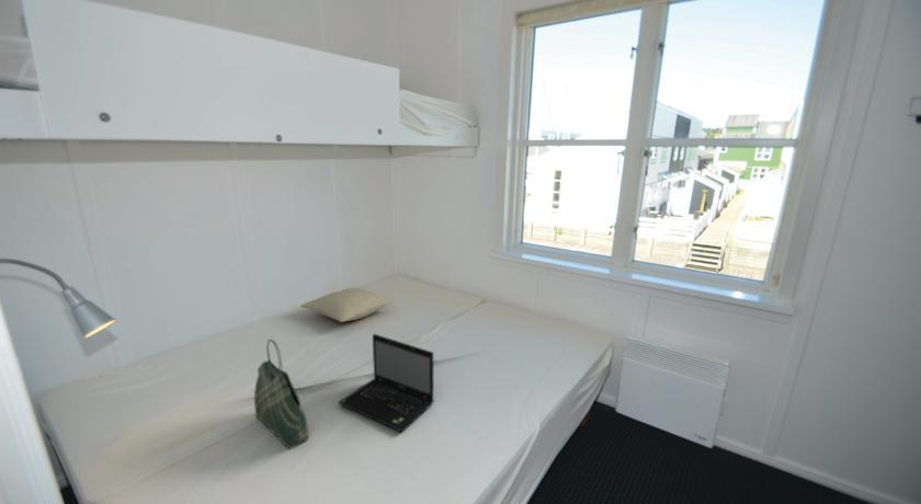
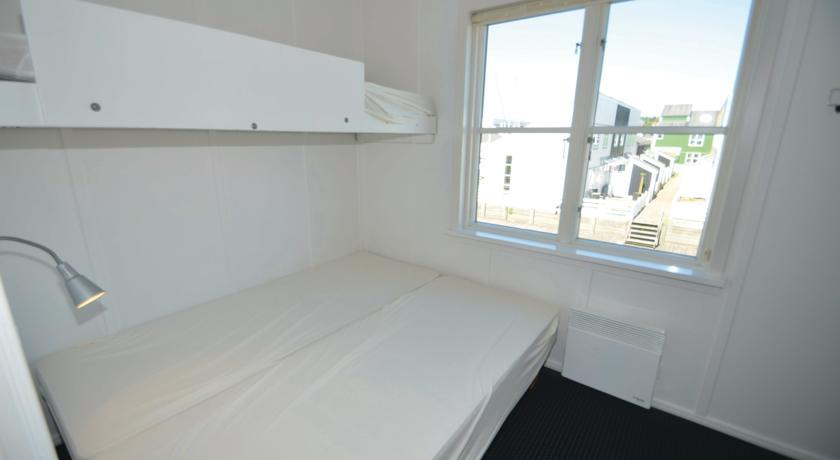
- laptop [338,333,434,433]
- tote bag [253,339,309,450]
- pillow [299,287,396,323]
